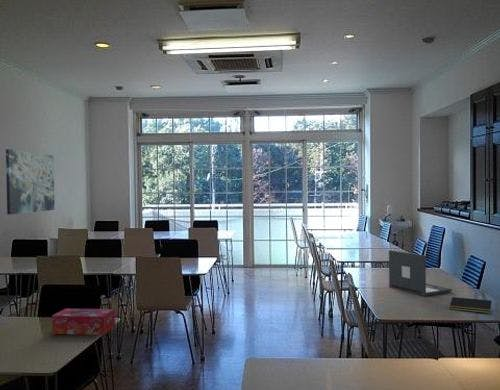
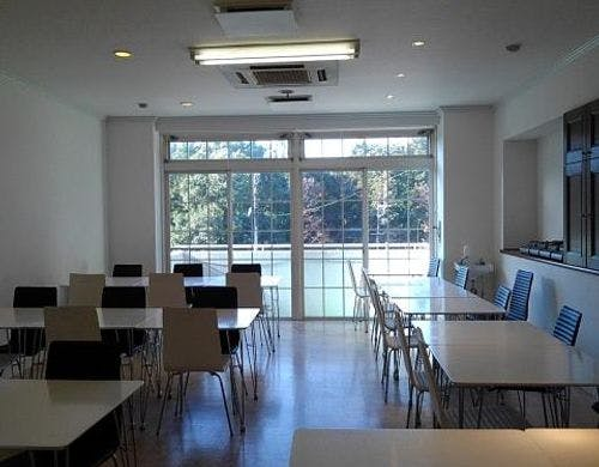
- tissue box [51,308,116,336]
- notepad [448,296,492,314]
- laptop [388,249,453,297]
- wall art [5,148,56,215]
